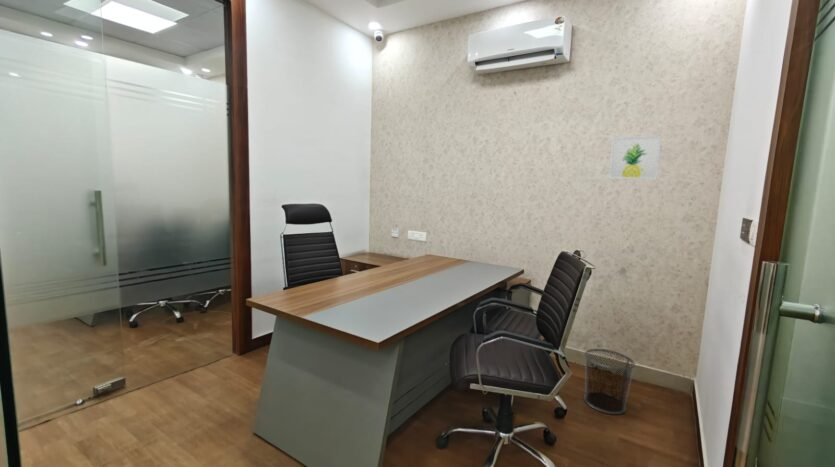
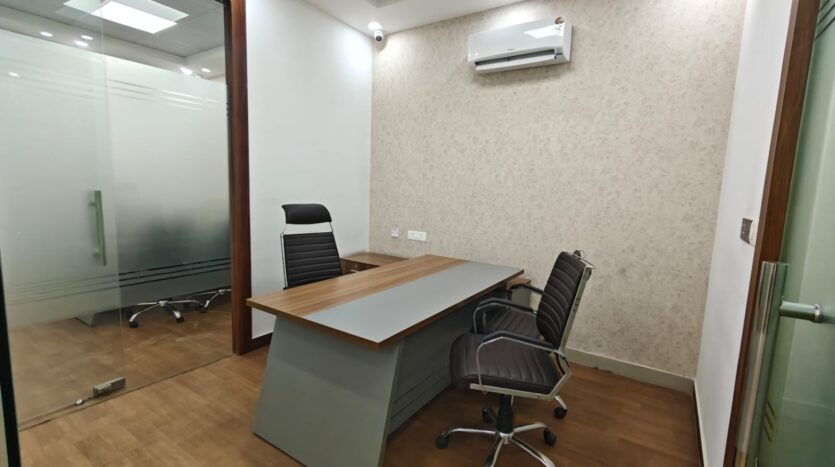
- waste bin [583,348,636,415]
- wall art [608,135,662,180]
